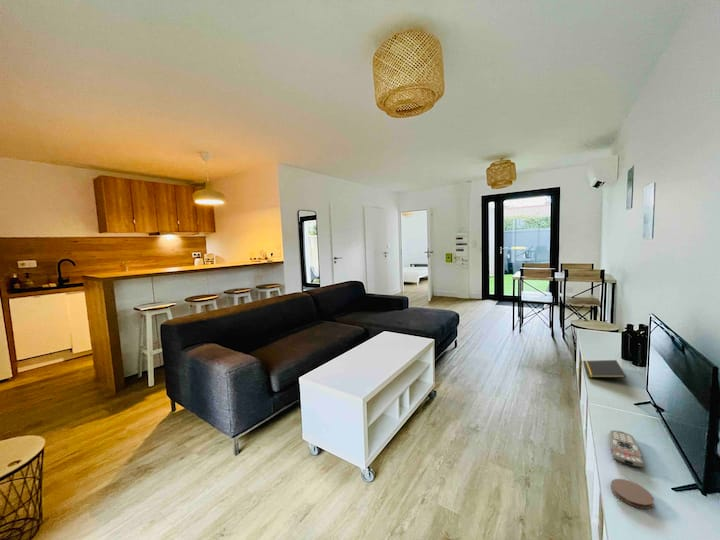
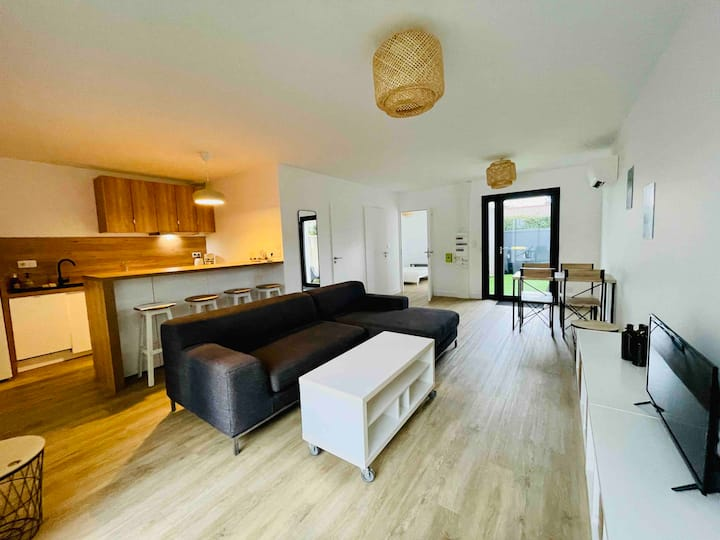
- coaster [610,478,655,510]
- notepad [582,359,627,379]
- remote control [609,429,645,469]
